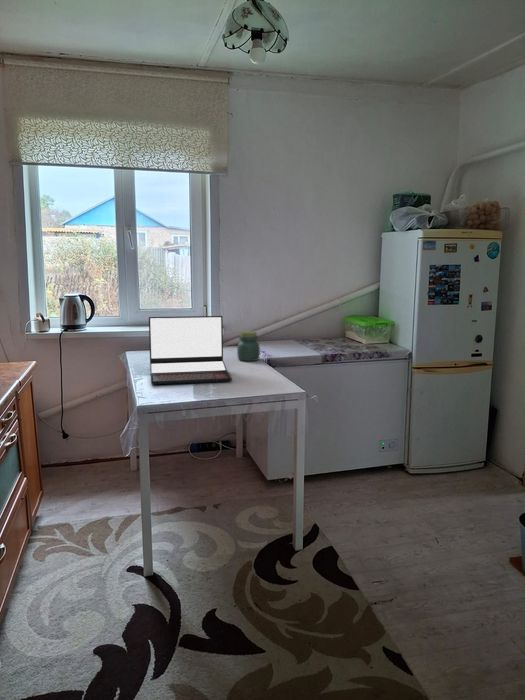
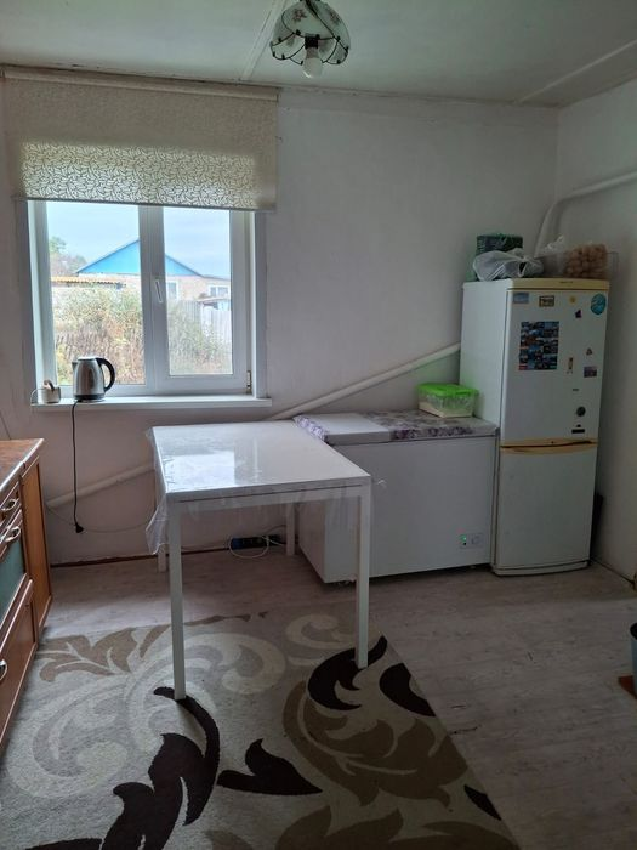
- laptop [148,315,232,385]
- jar [236,330,261,362]
